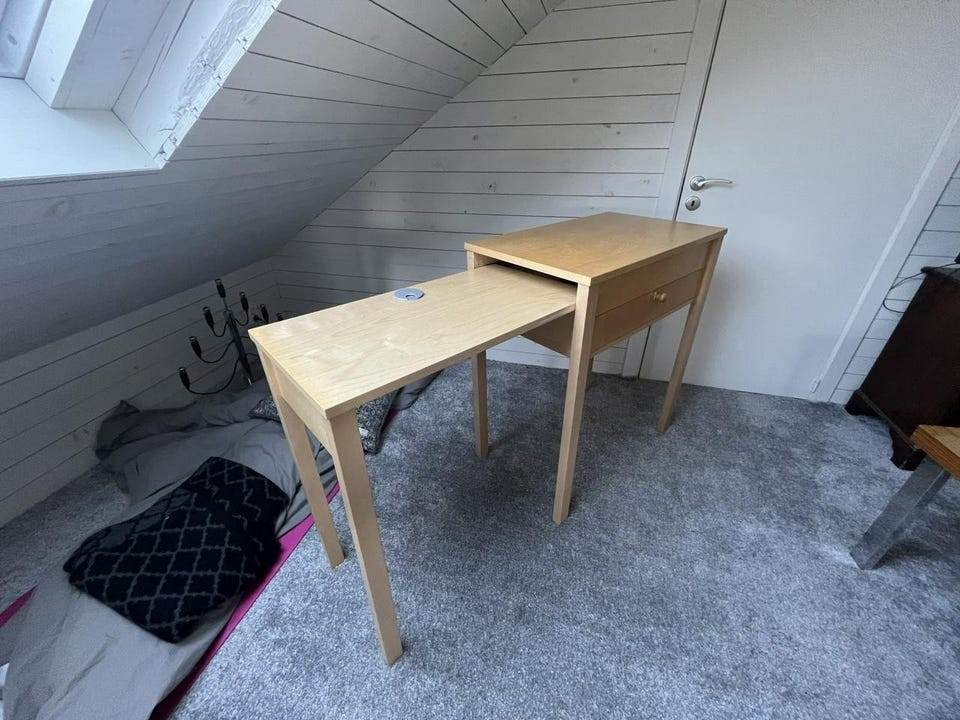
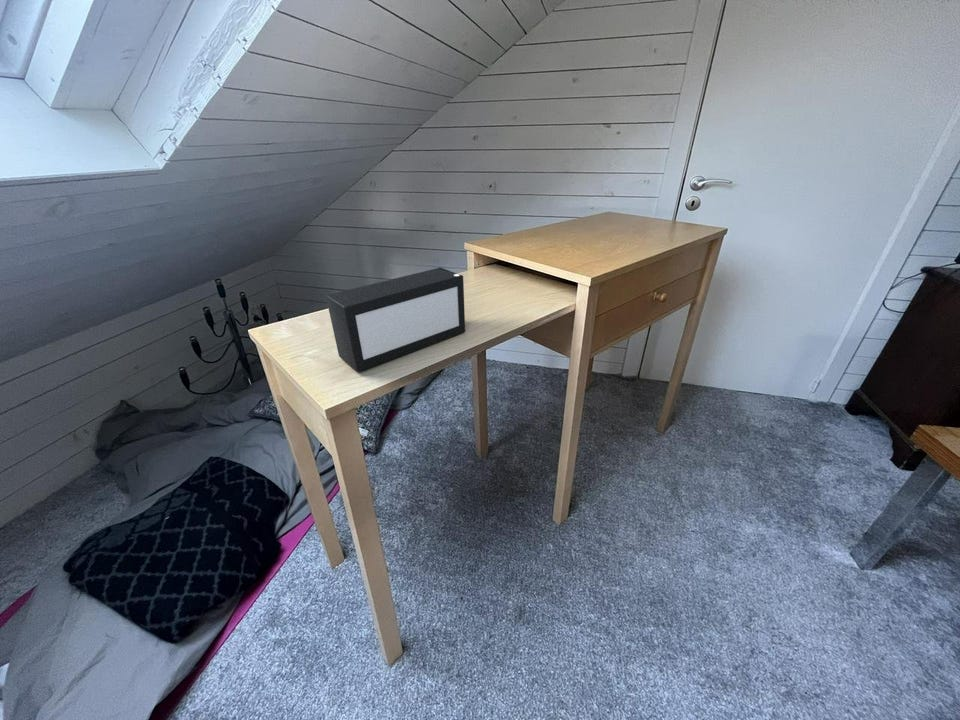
+ speaker [325,267,466,373]
